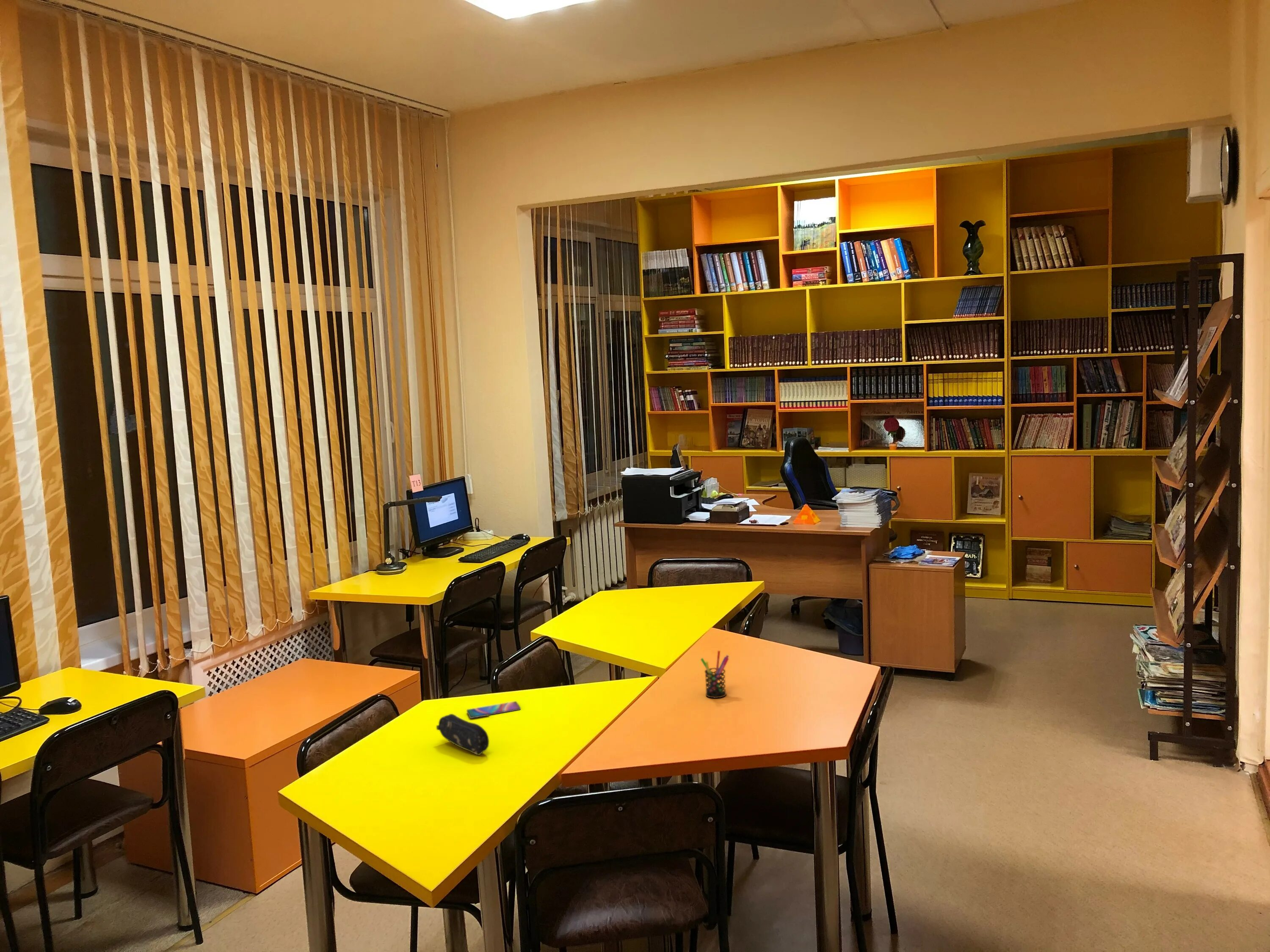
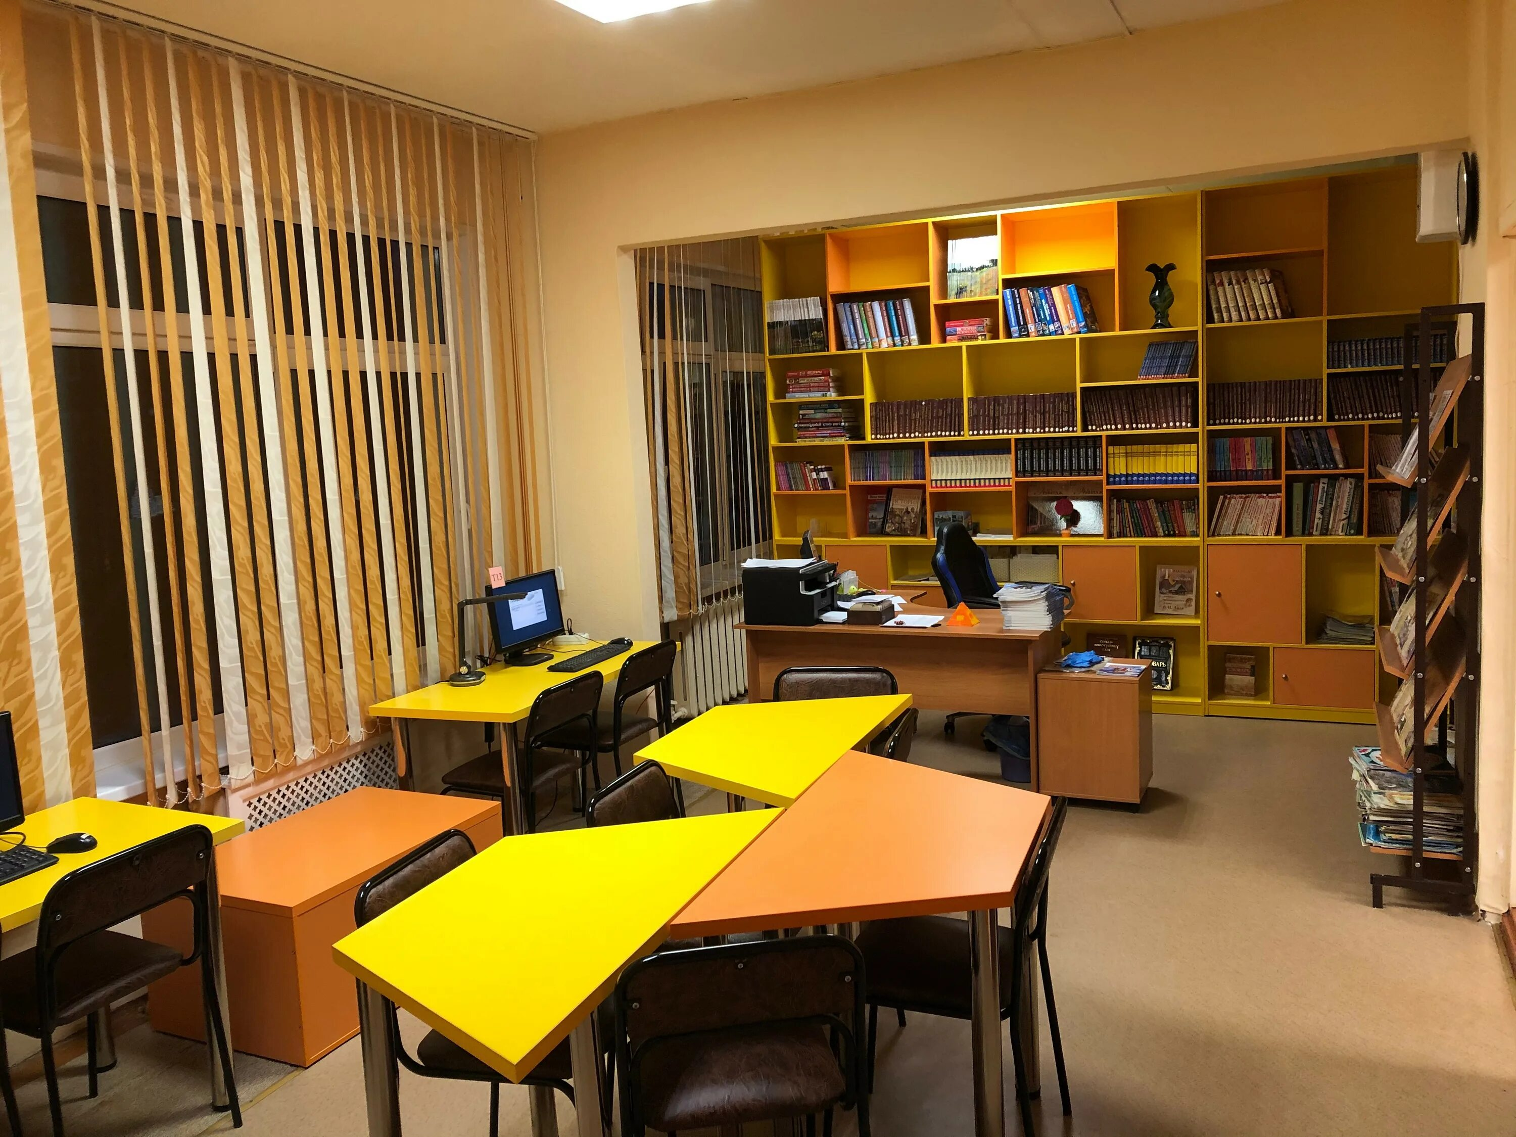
- pencil case [436,713,489,756]
- smartphone [466,701,521,719]
- pen holder [700,650,729,699]
